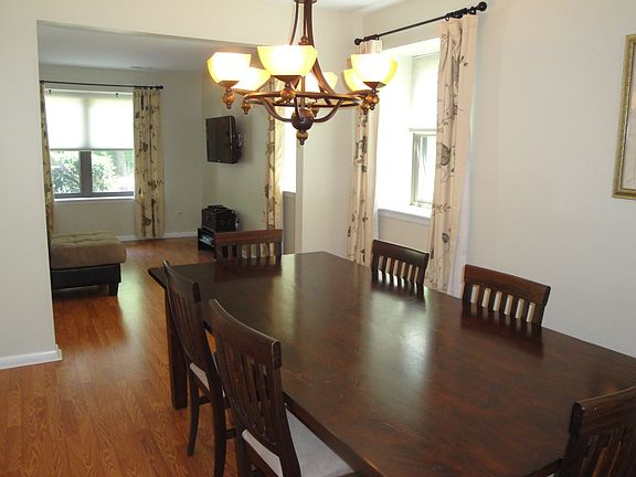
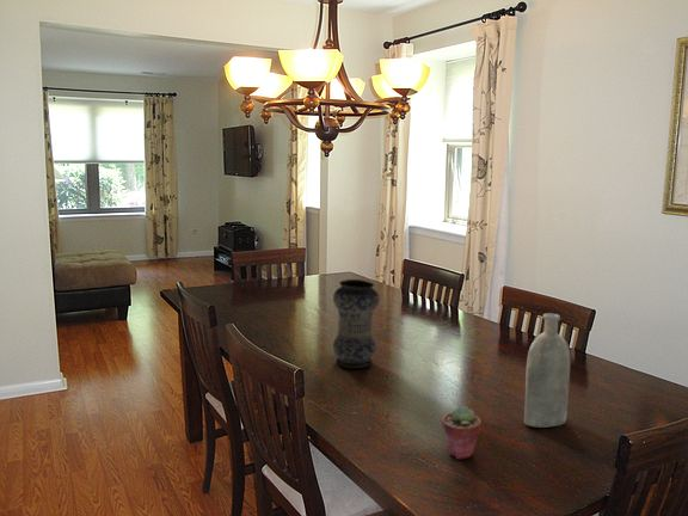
+ bottle [523,312,571,429]
+ vase [332,278,381,369]
+ potted succulent [441,405,483,460]
